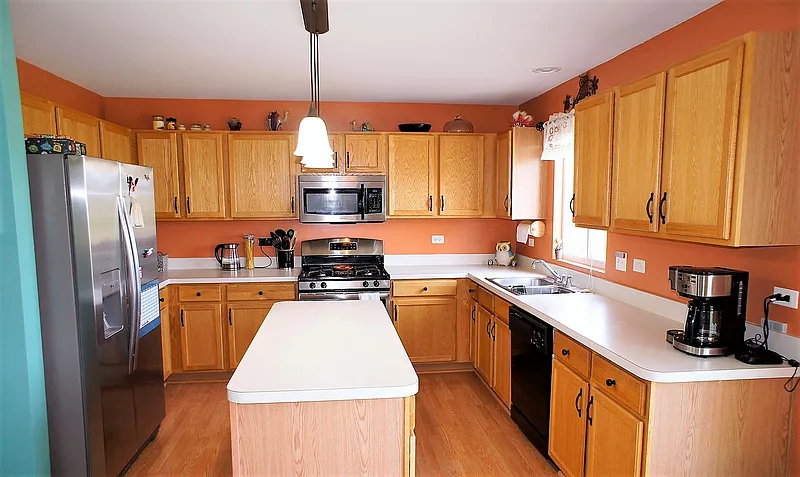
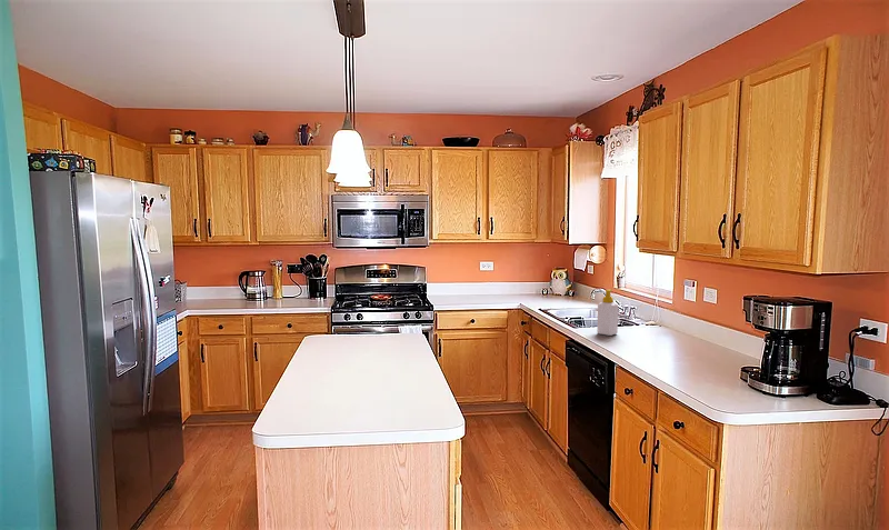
+ soap bottle [596,289,619,337]
